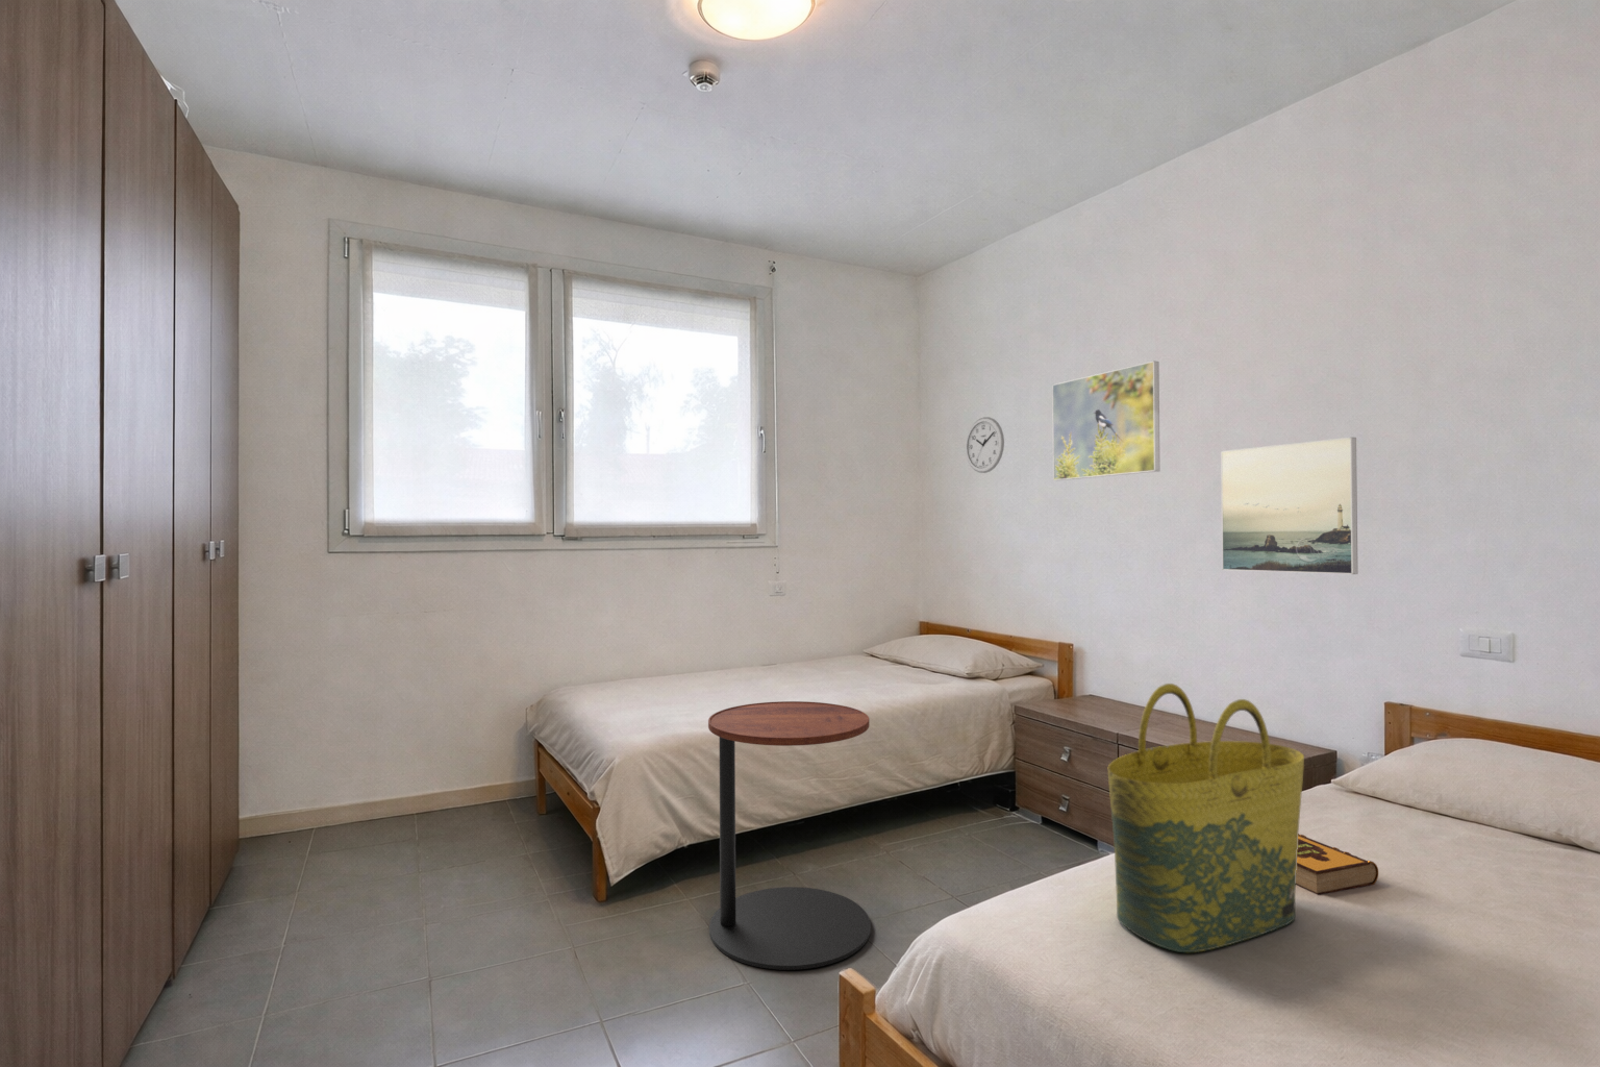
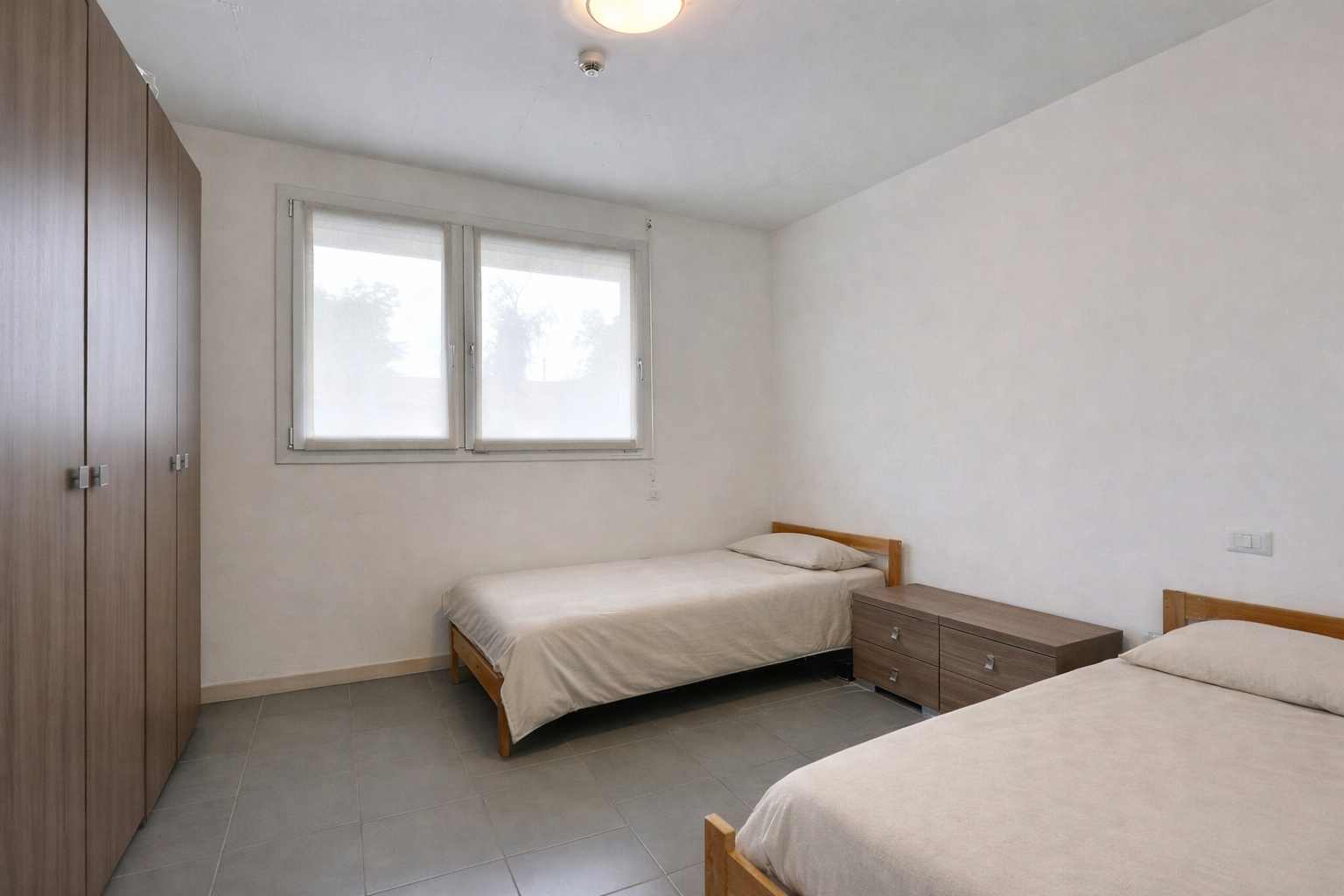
- tote bag [1107,682,1305,954]
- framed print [1220,436,1360,575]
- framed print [1051,360,1161,481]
- side table [707,700,871,972]
- hardback book [1296,832,1380,897]
- wall clock [964,416,1005,474]
